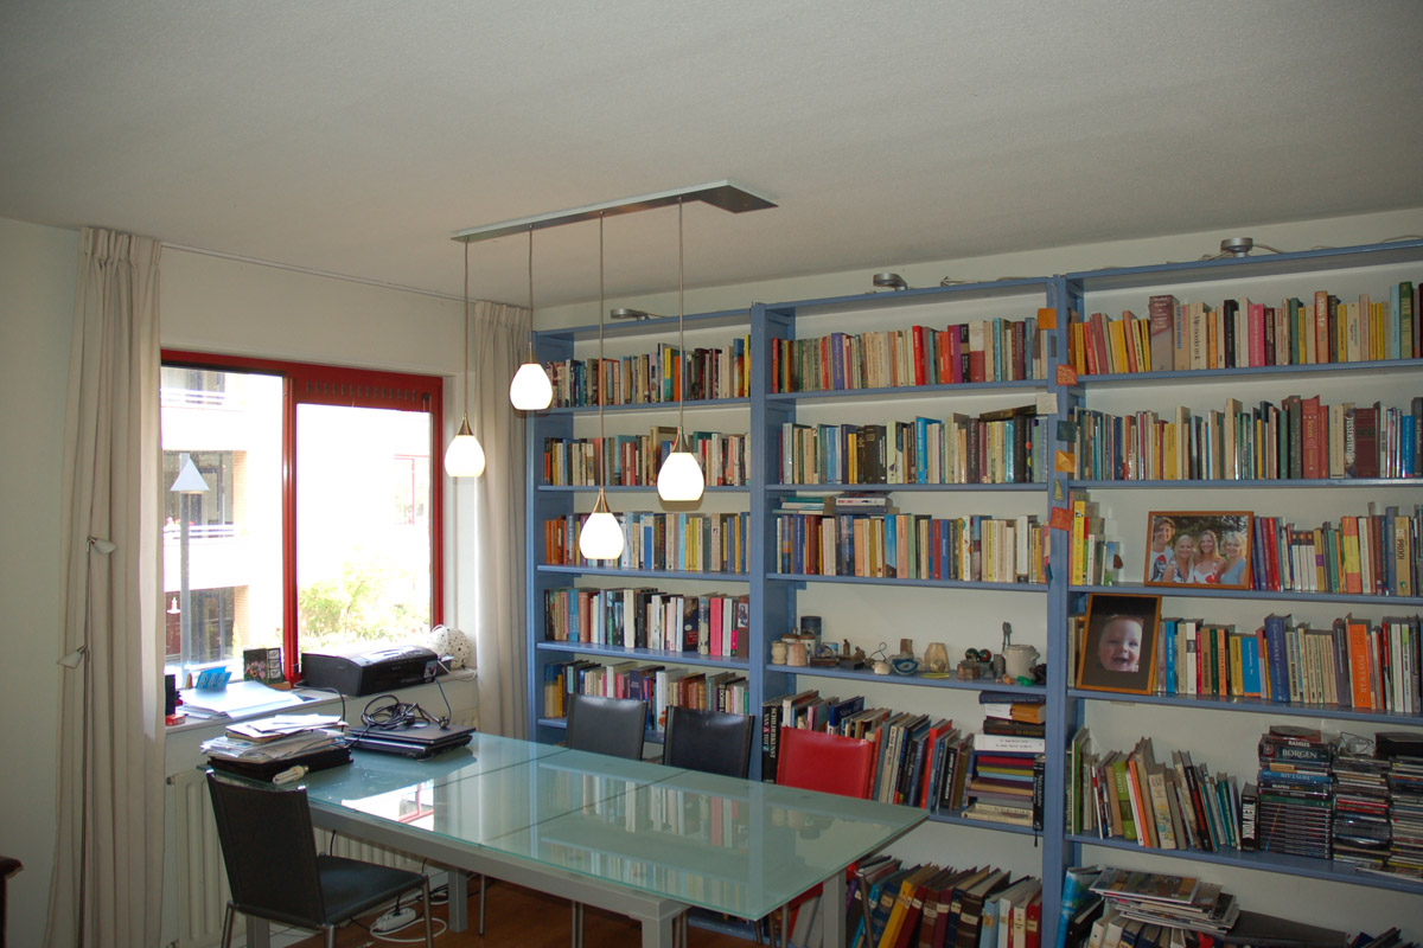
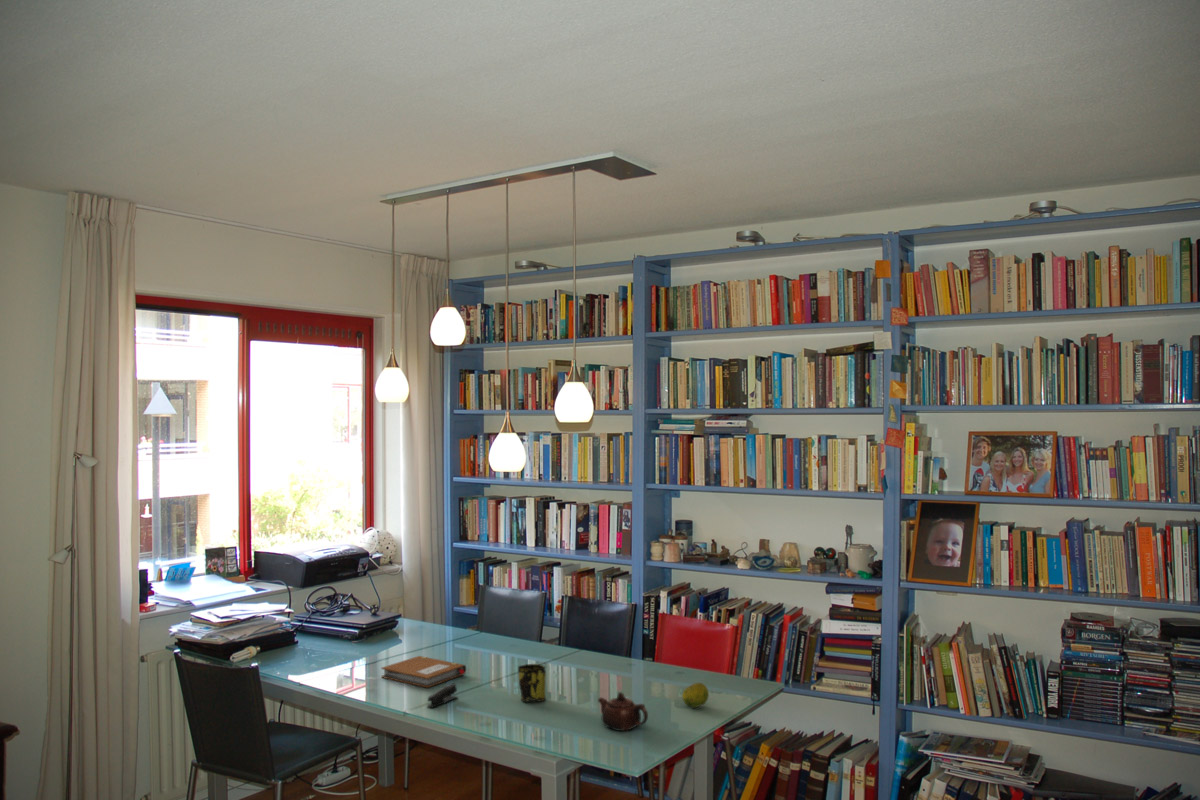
+ fruit [681,682,710,709]
+ mug [517,663,547,703]
+ teapot [597,691,649,732]
+ stapler [426,682,458,708]
+ notebook [380,655,467,689]
